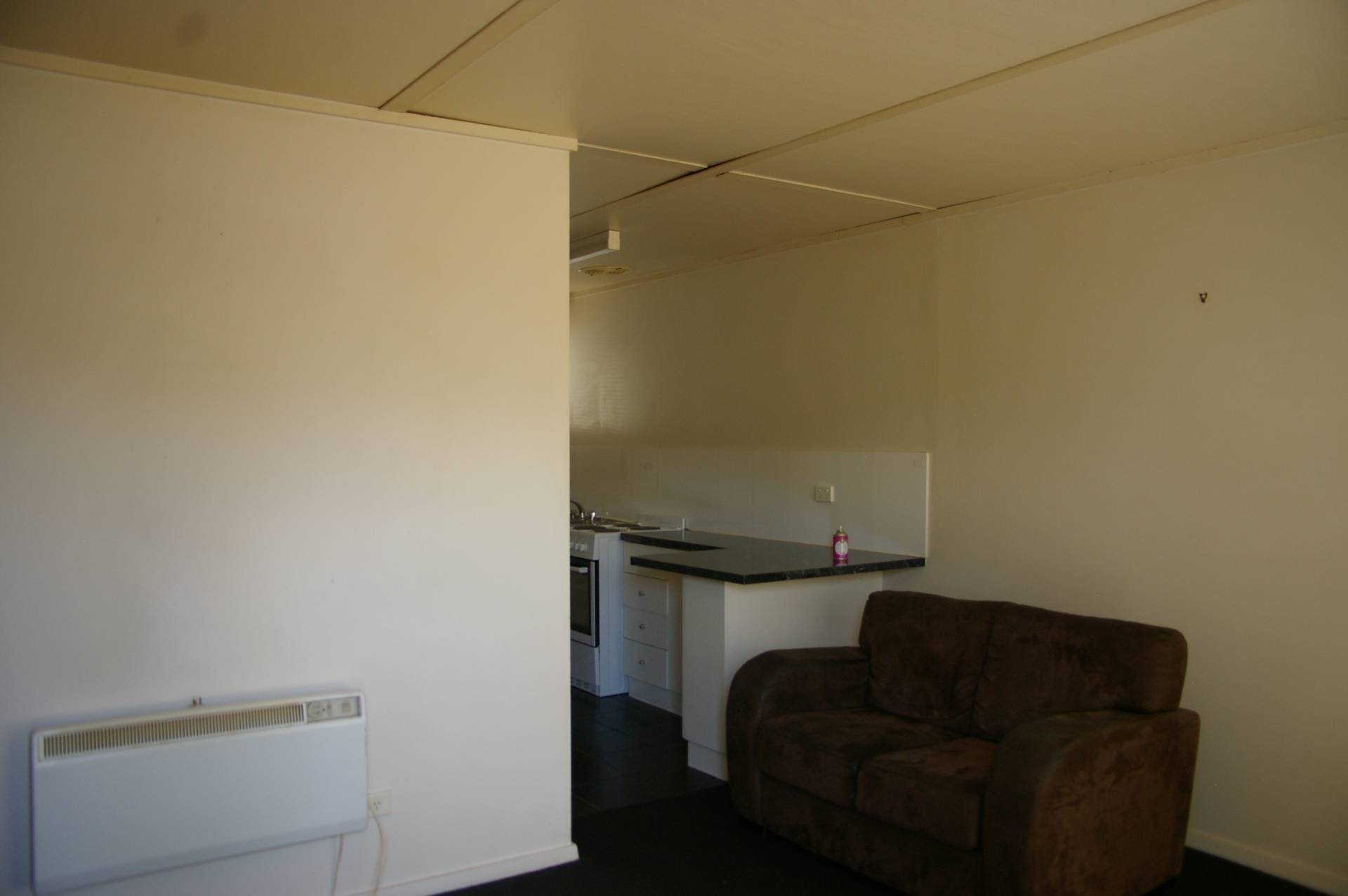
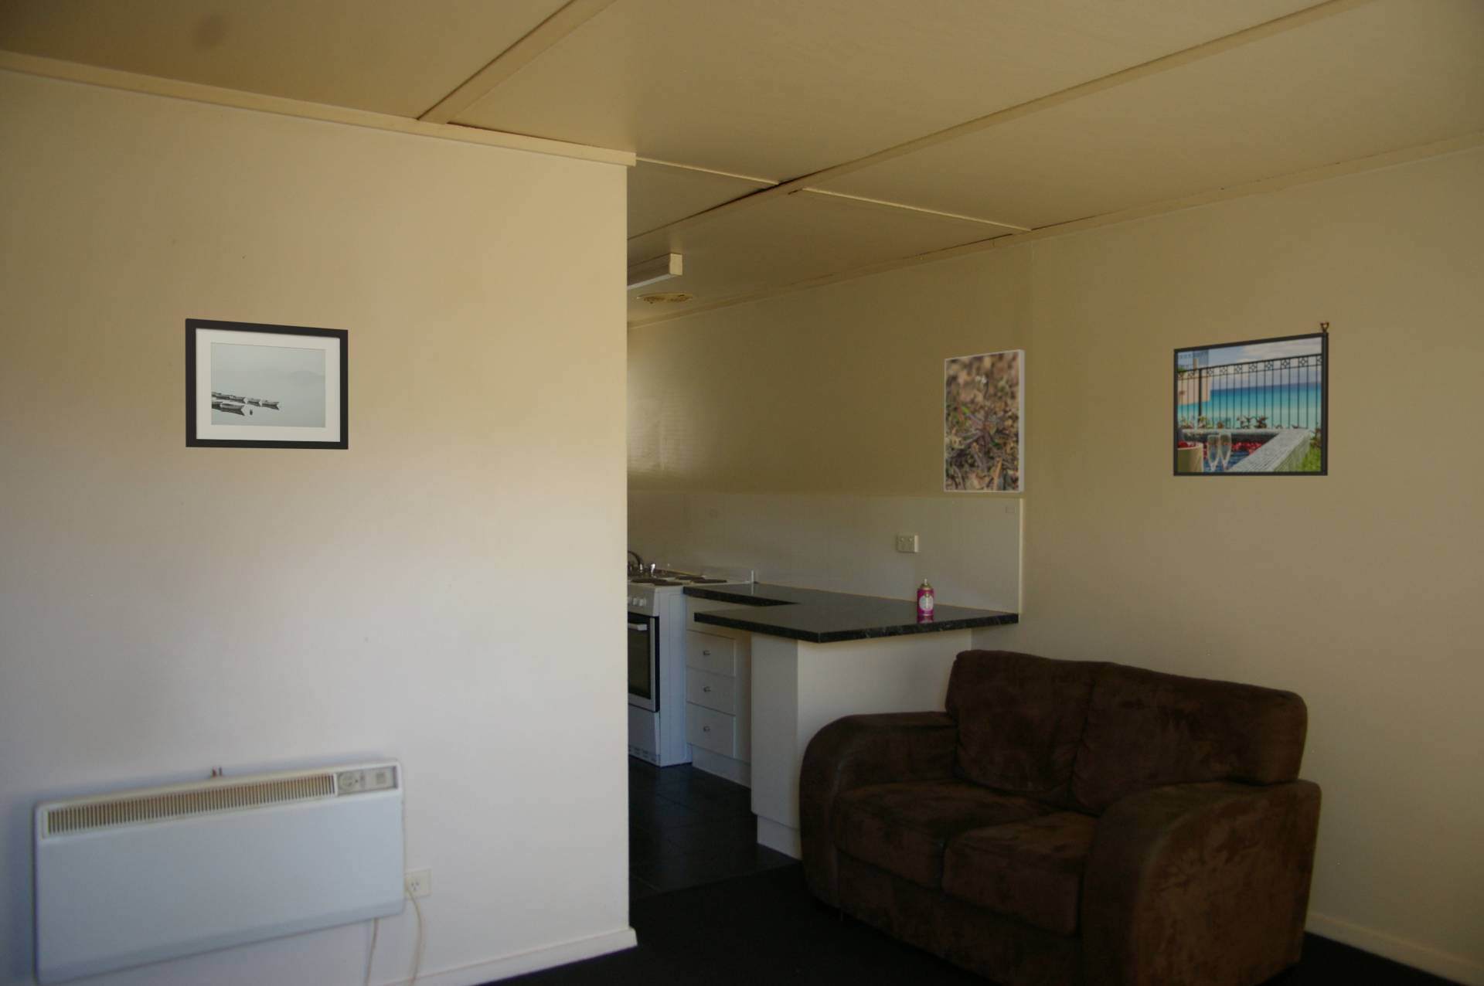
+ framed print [1172,331,1330,476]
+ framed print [943,349,1026,493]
+ wall art [185,318,349,450]
